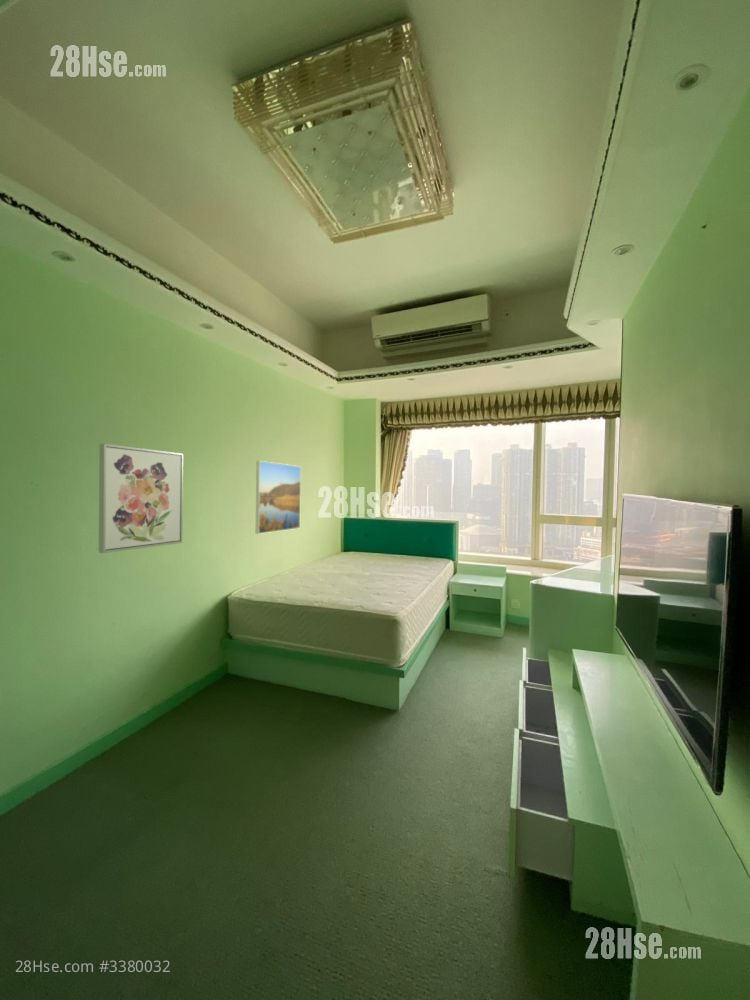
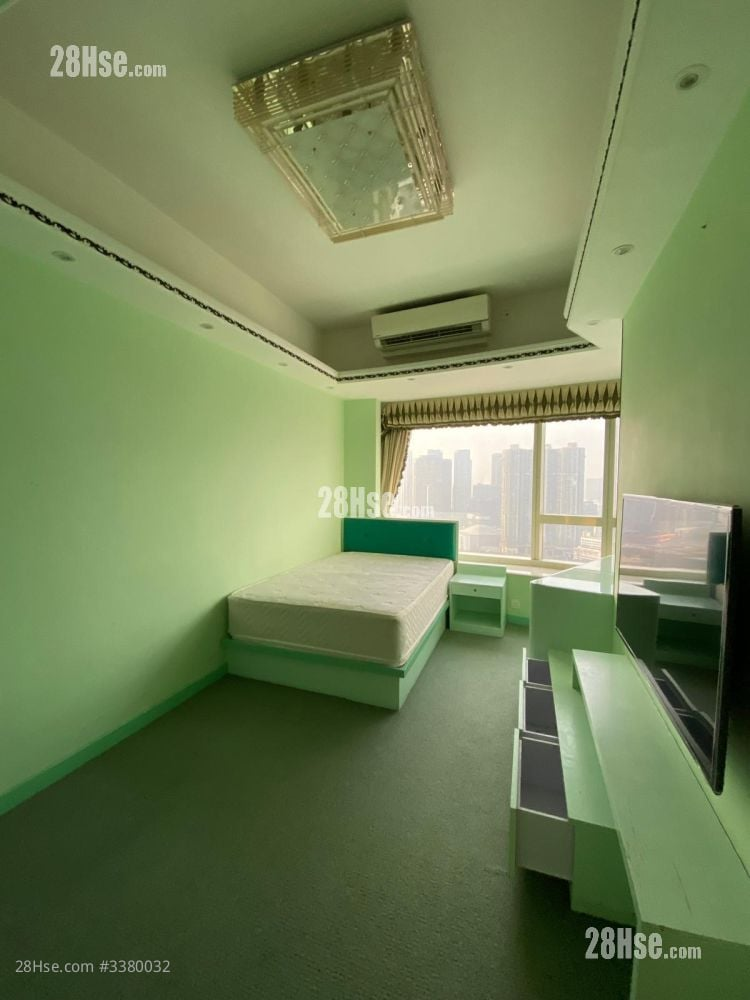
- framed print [255,460,302,535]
- wall art [98,443,184,554]
